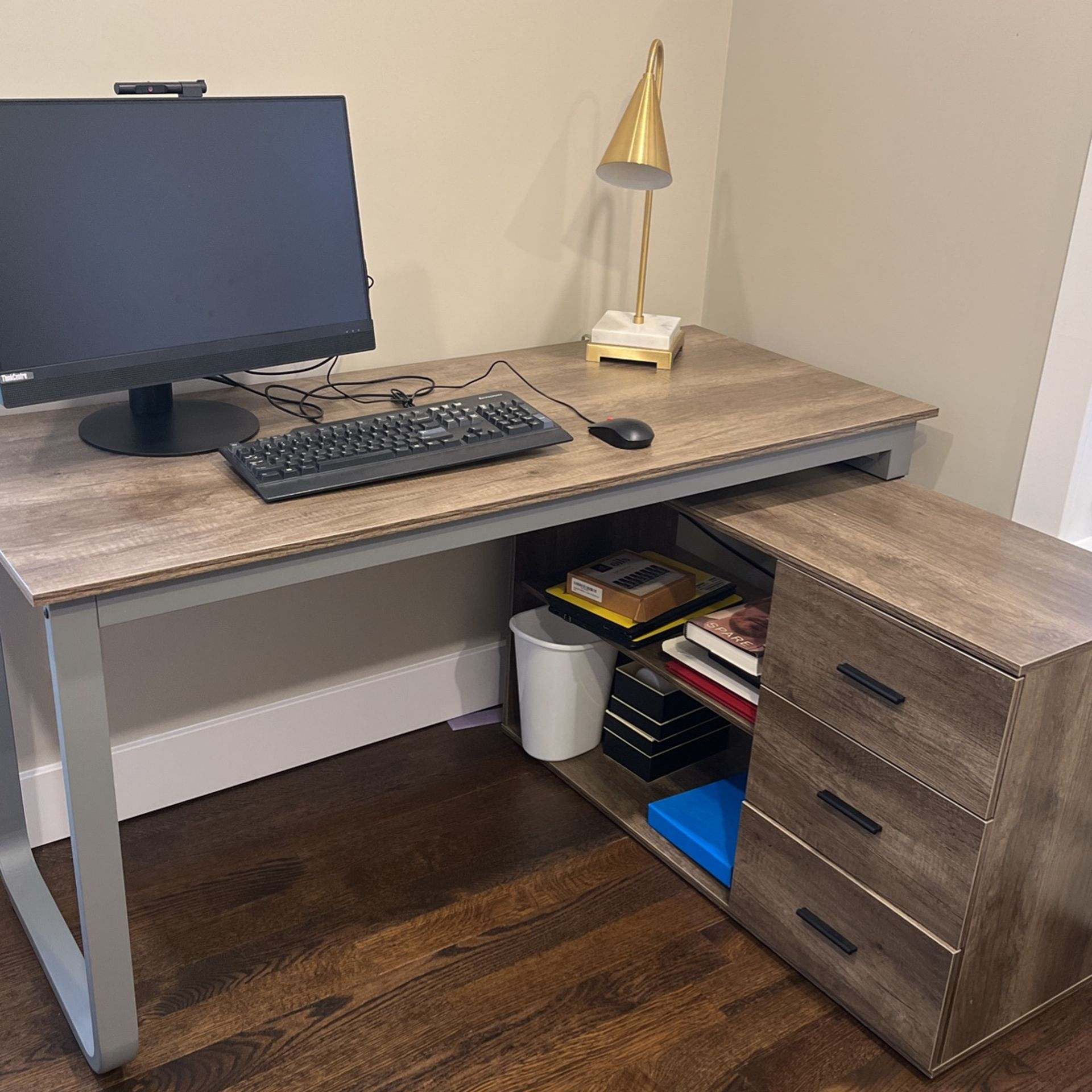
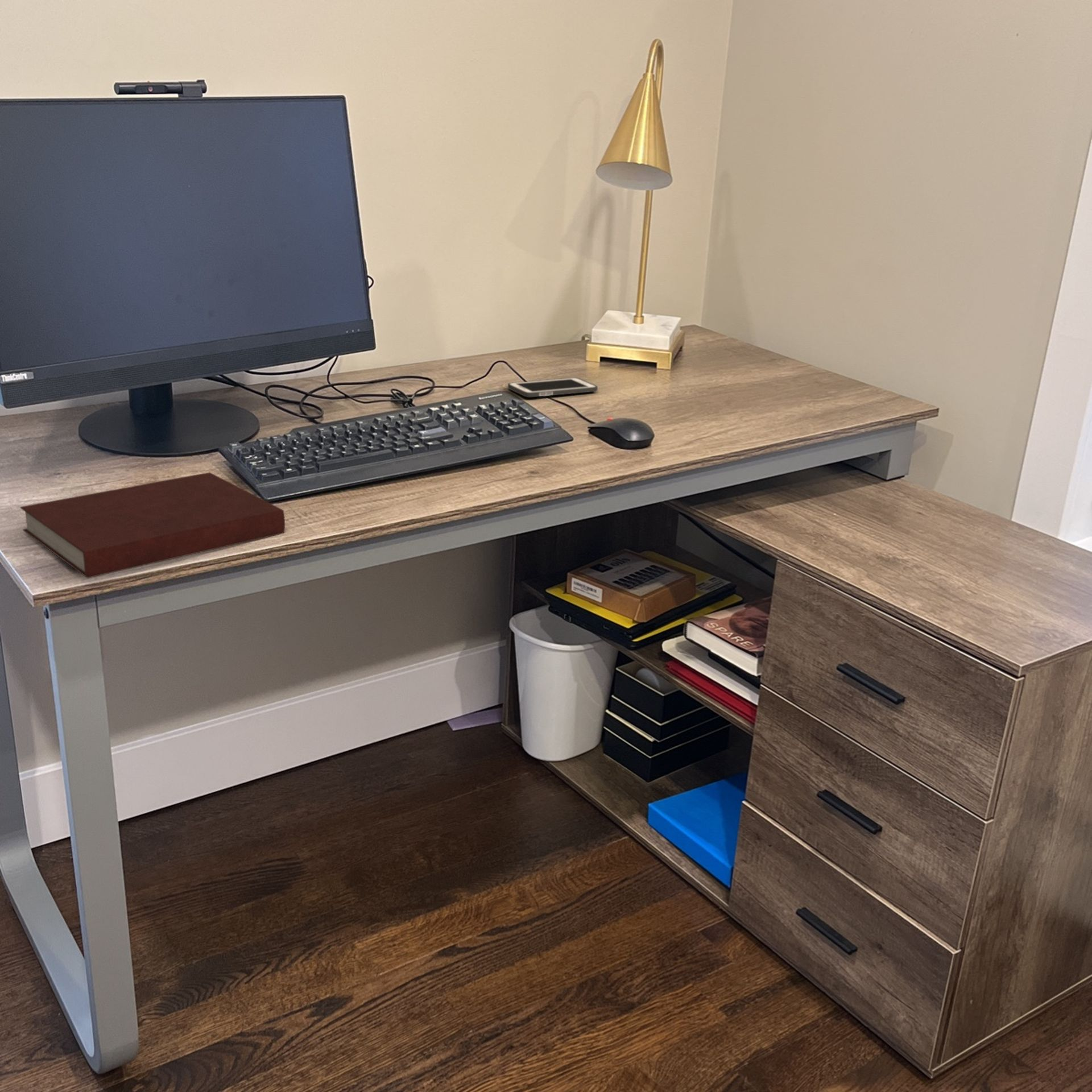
+ notebook [19,471,286,579]
+ cell phone [507,377,598,398]
